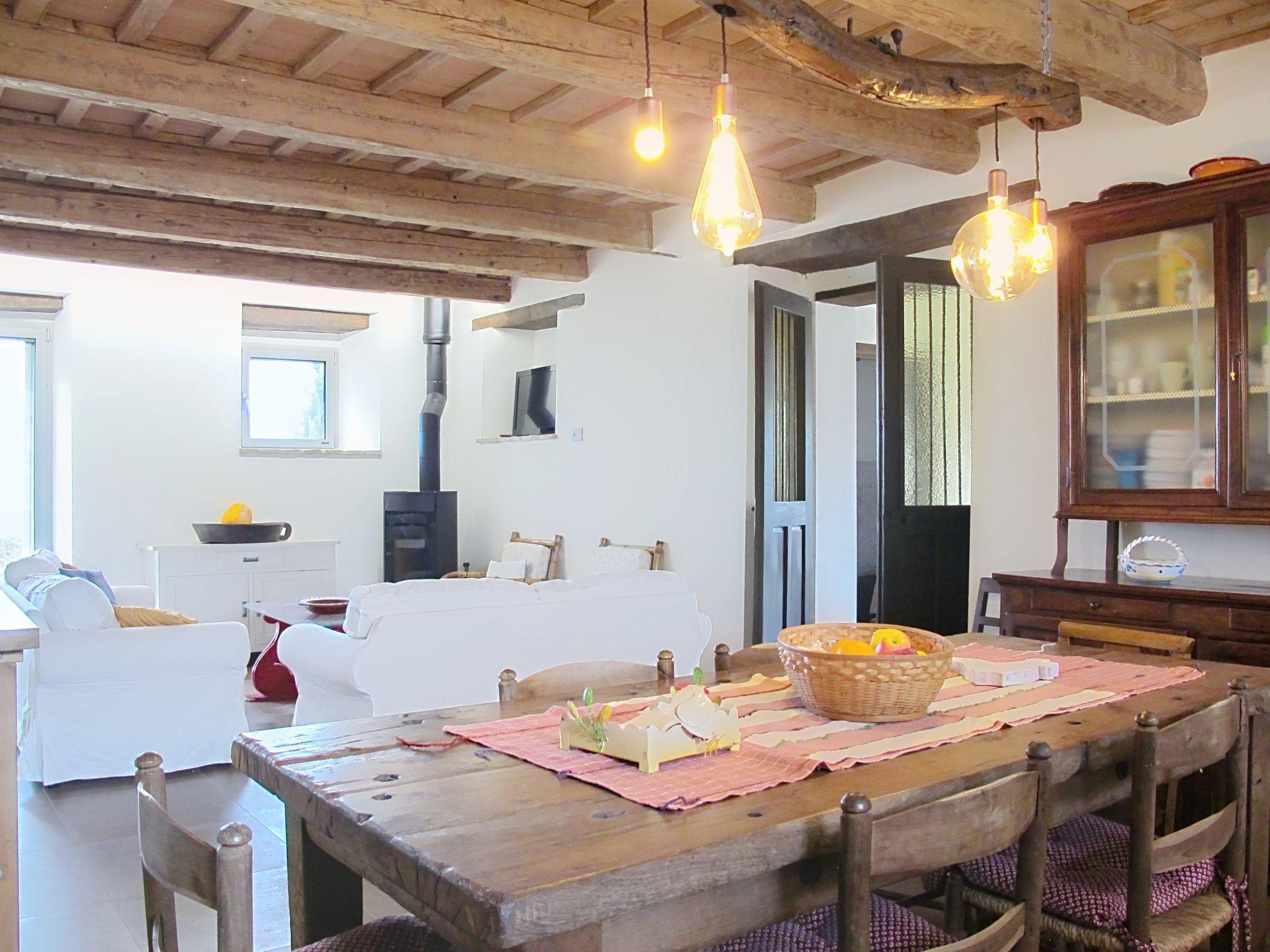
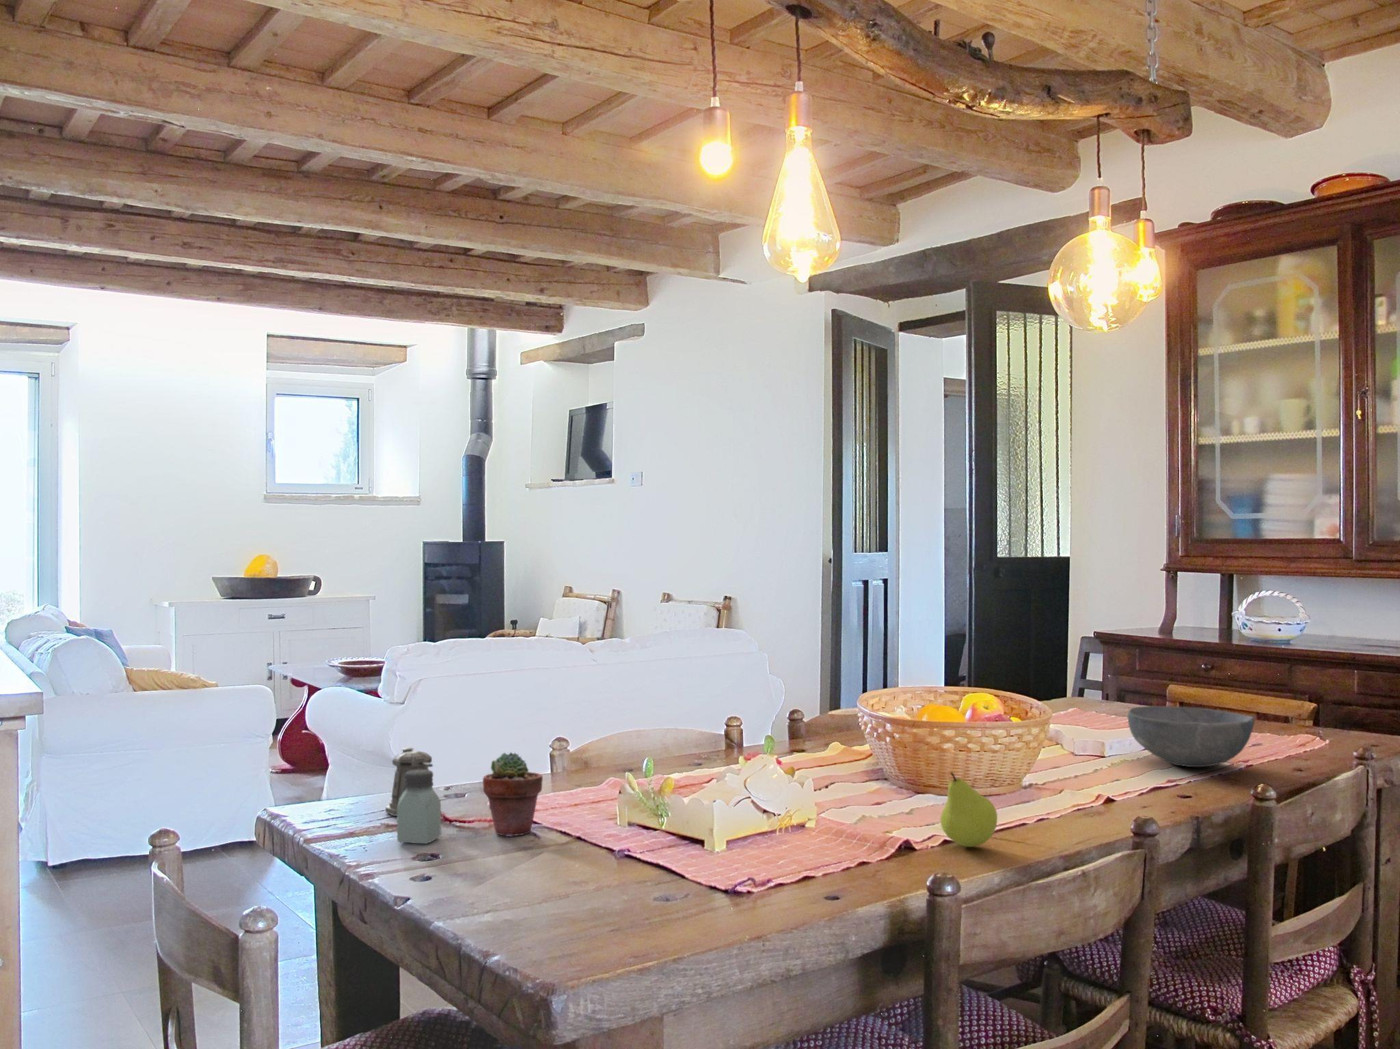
+ bowl [1127,705,1256,768]
+ fruit [939,771,998,847]
+ saltshaker [397,770,442,845]
+ pepper shaker [385,746,433,817]
+ potted succulent [482,751,543,837]
